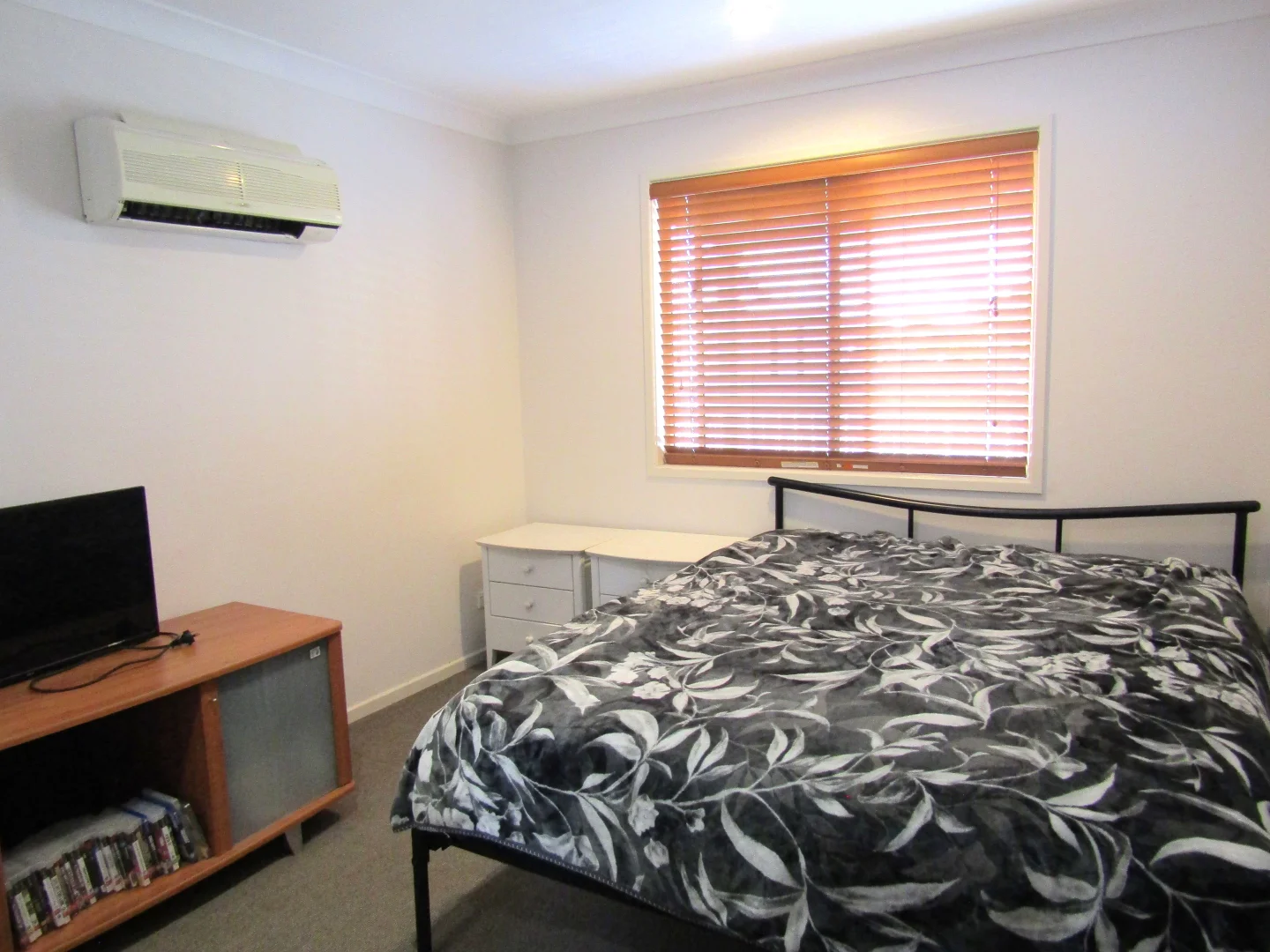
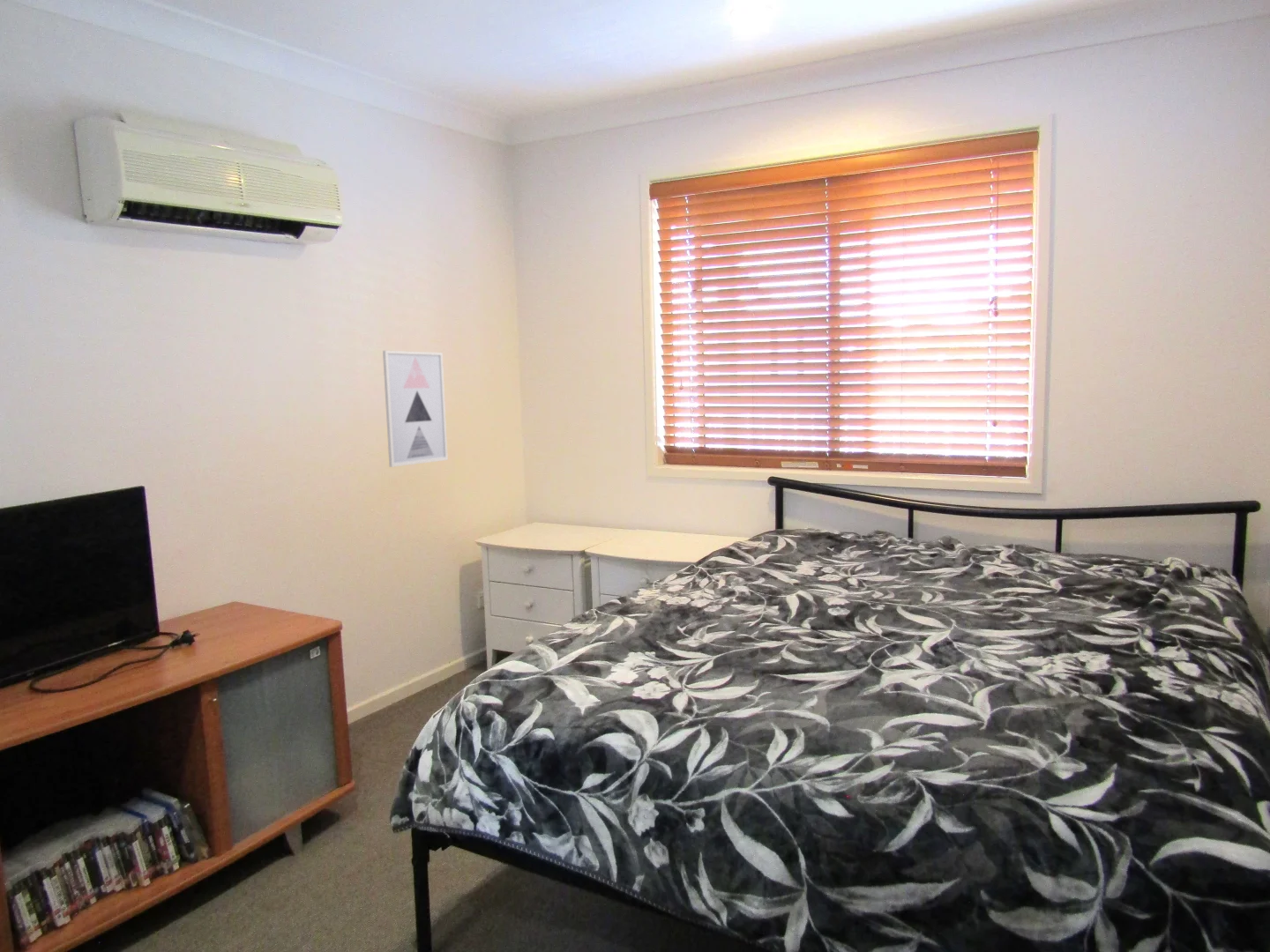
+ wall art [382,350,449,468]
